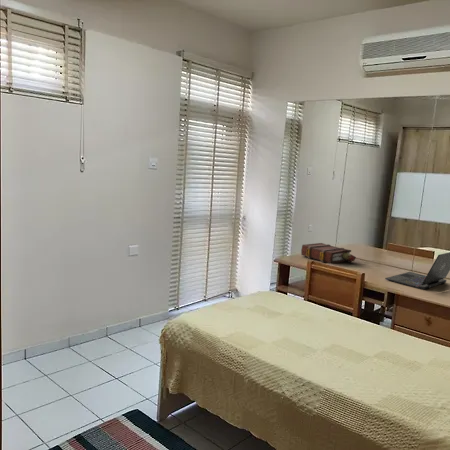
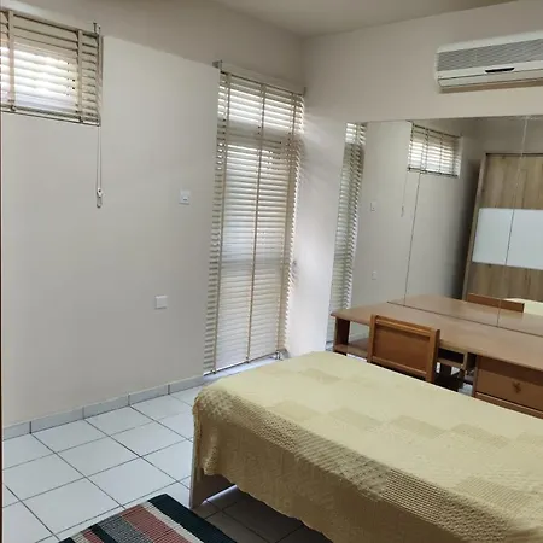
- laptop [384,251,450,291]
- book [300,242,357,264]
